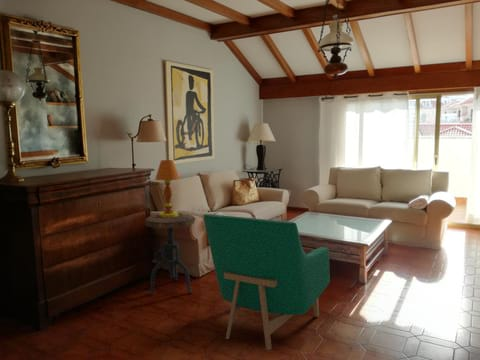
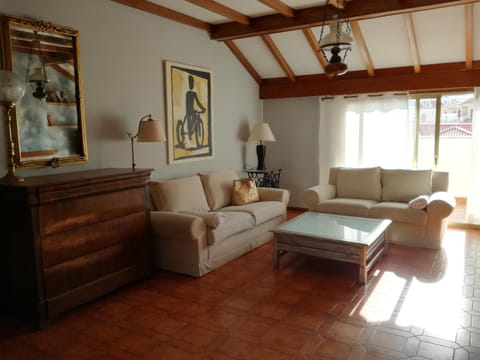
- side table [144,212,196,295]
- table lamp [154,159,191,219]
- armchair [202,213,331,351]
